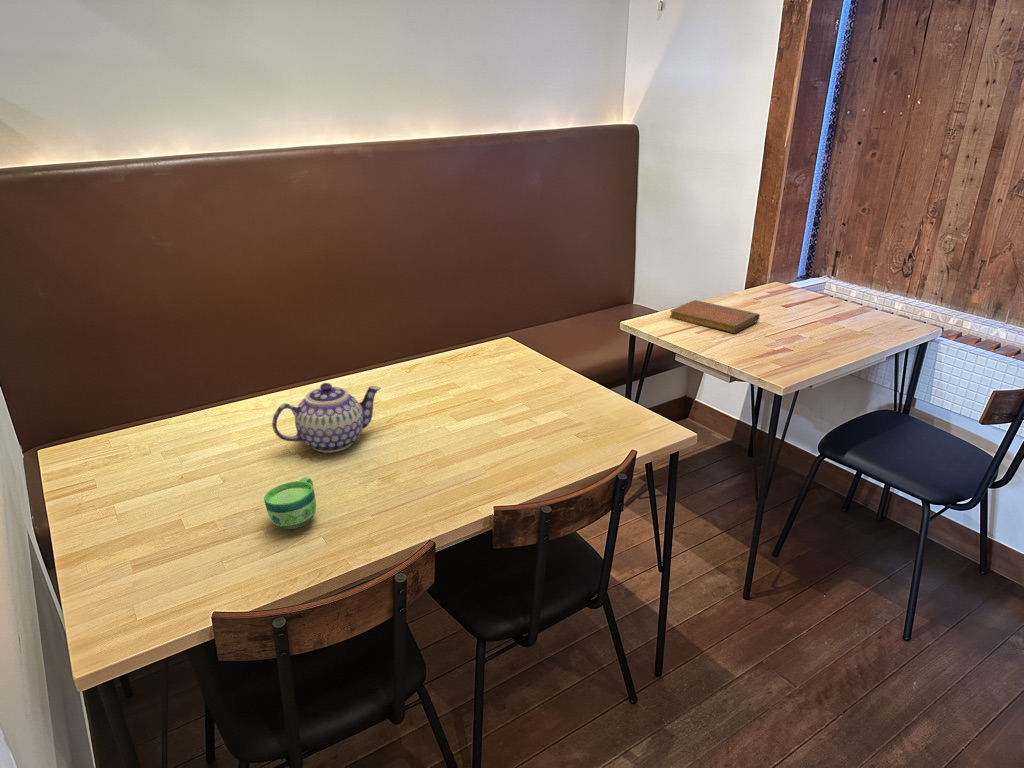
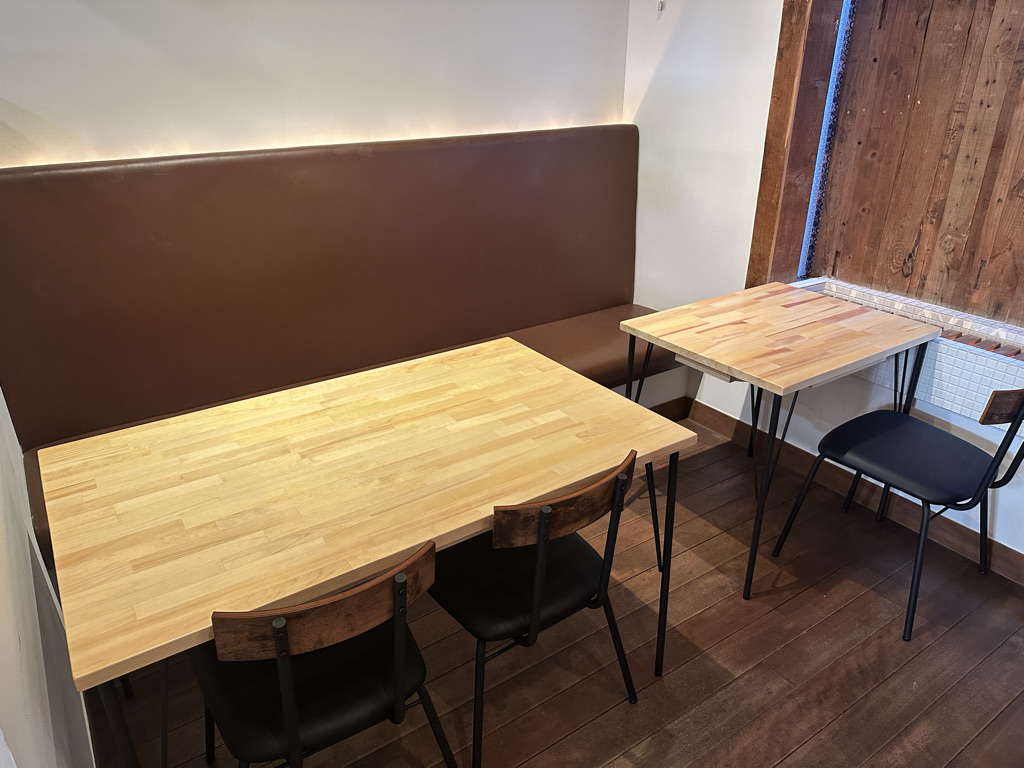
- cup [263,476,317,530]
- teapot [271,382,382,454]
- notebook [669,299,761,334]
